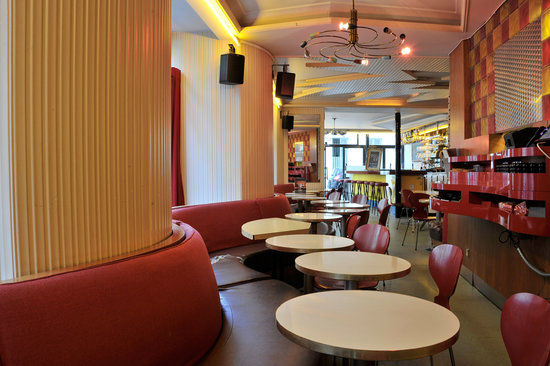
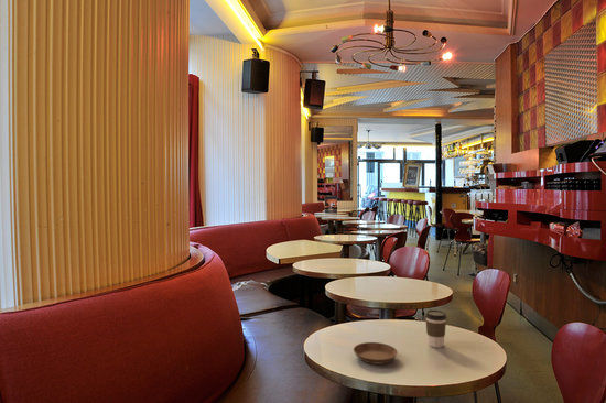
+ coffee cup [424,308,447,349]
+ saucer [353,341,399,366]
